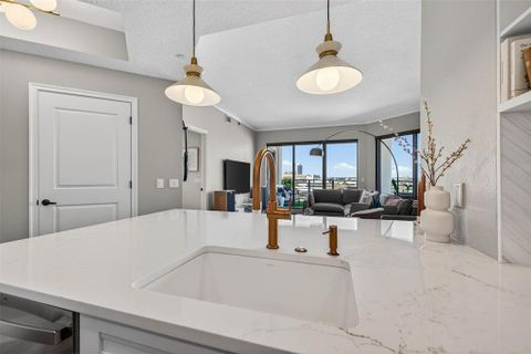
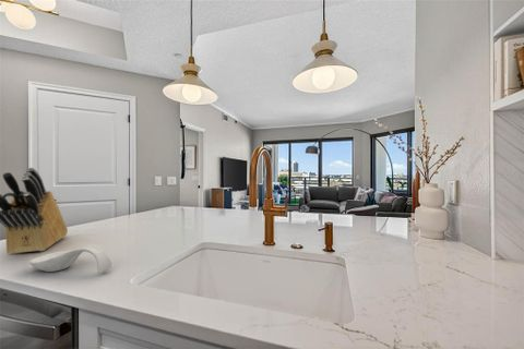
+ knife block [0,167,69,255]
+ spoon rest [28,244,112,275]
